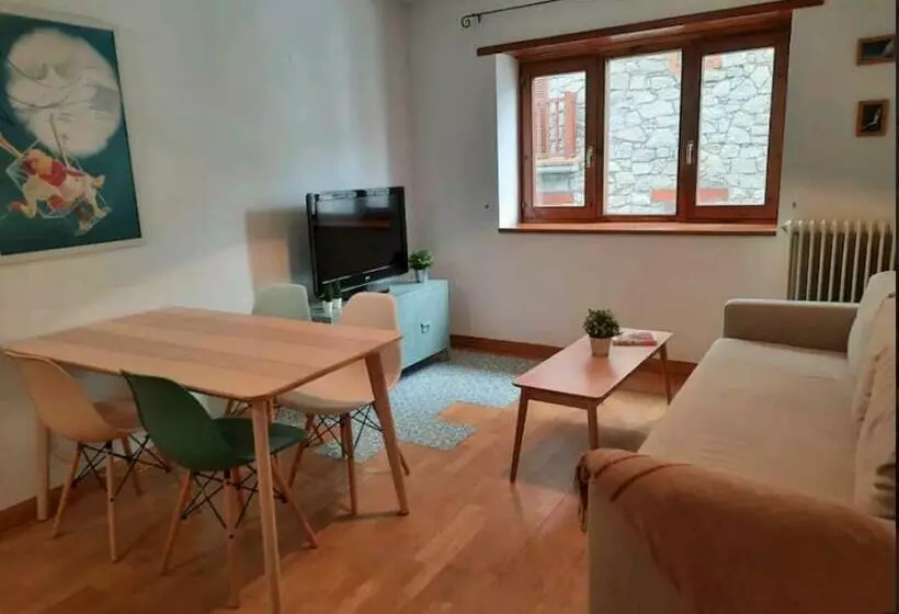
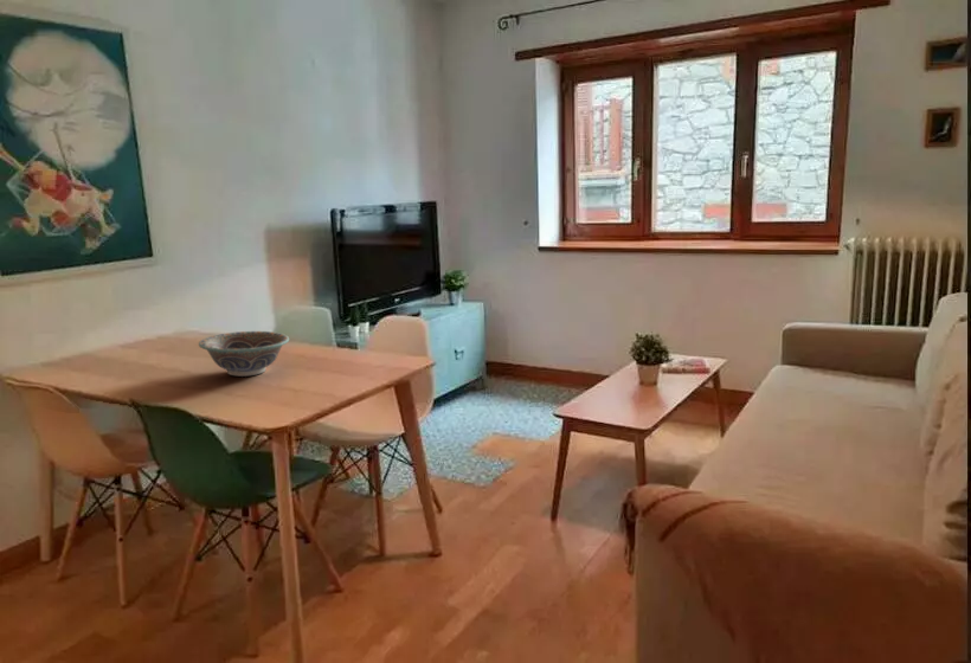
+ decorative bowl [198,330,290,378]
